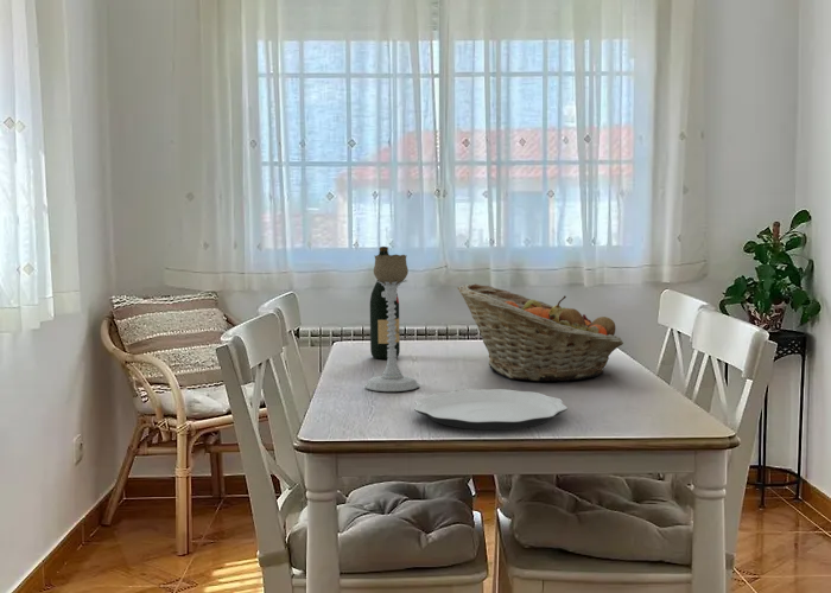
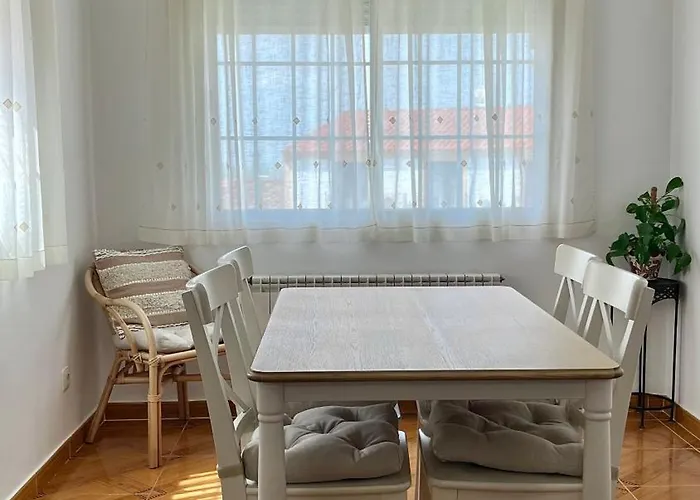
- candle holder [364,254,420,393]
- fruit basket [457,282,624,382]
- plate [413,388,569,431]
- wine bottle [369,246,401,359]
